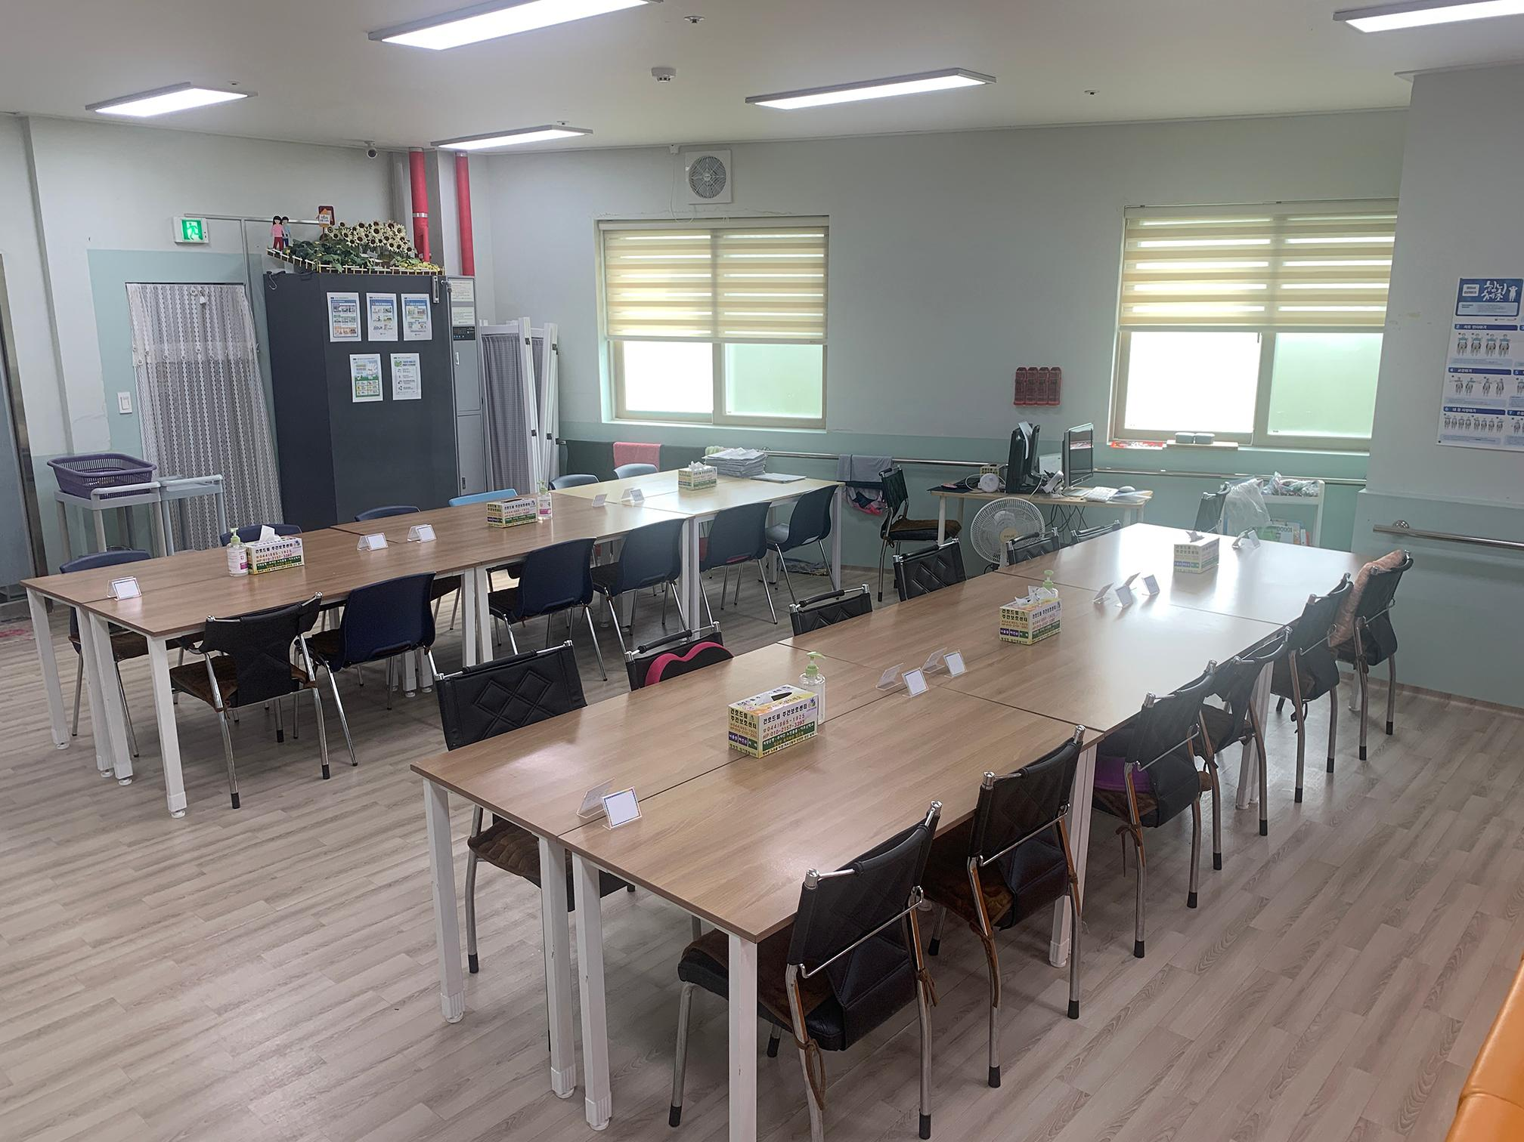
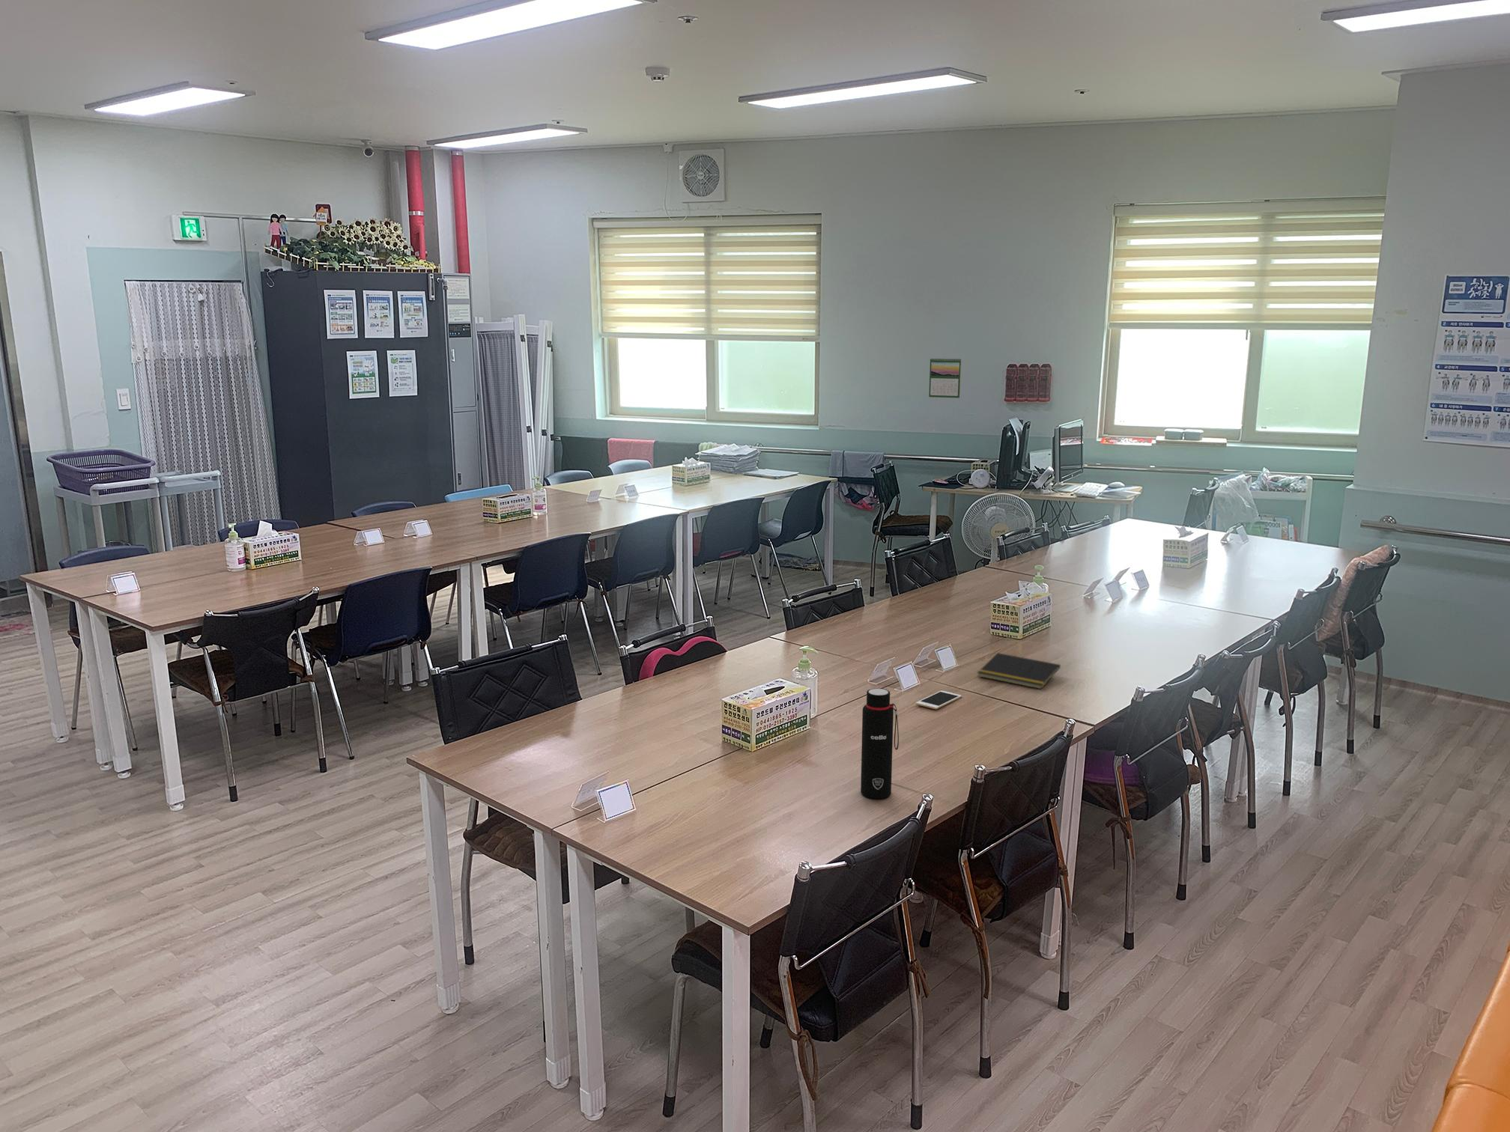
+ cell phone [916,691,962,710]
+ calendar [929,357,962,400]
+ notepad [976,652,1062,690]
+ water bottle [860,688,900,799]
